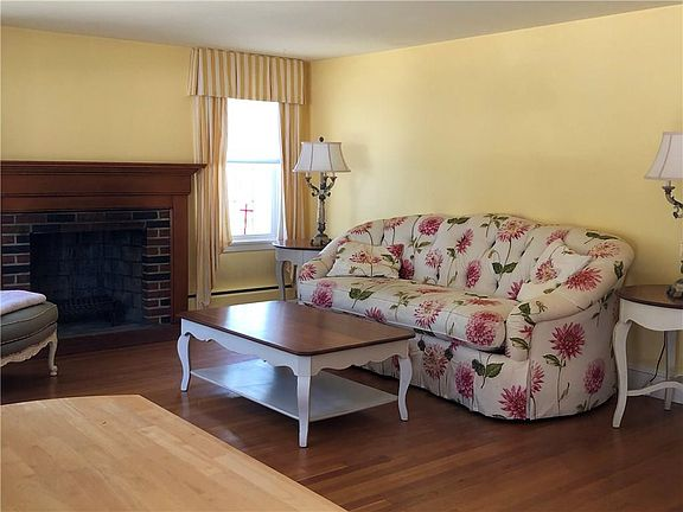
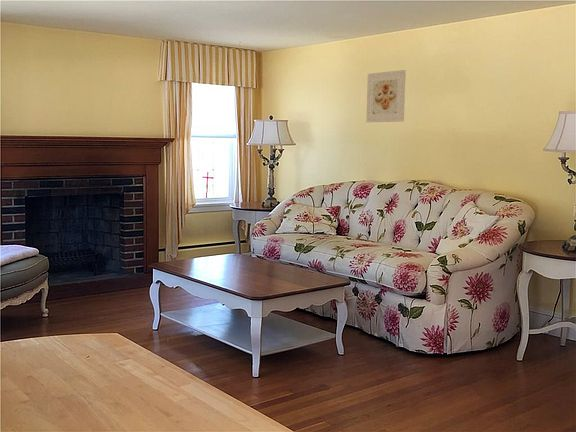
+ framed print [365,69,407,123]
